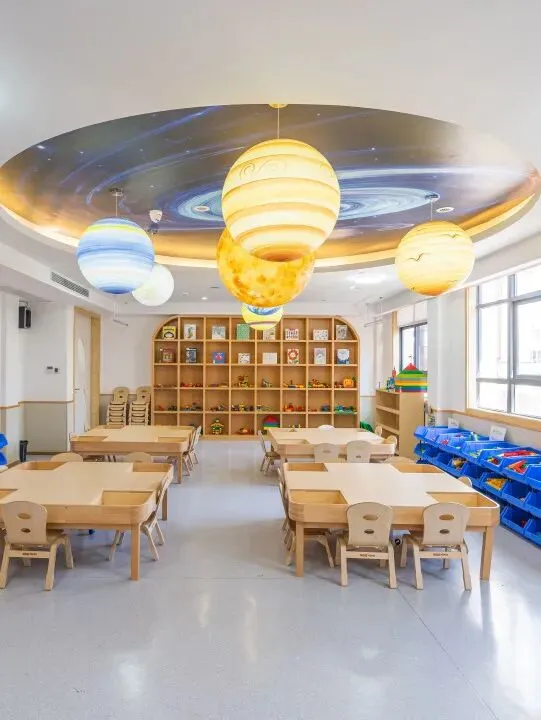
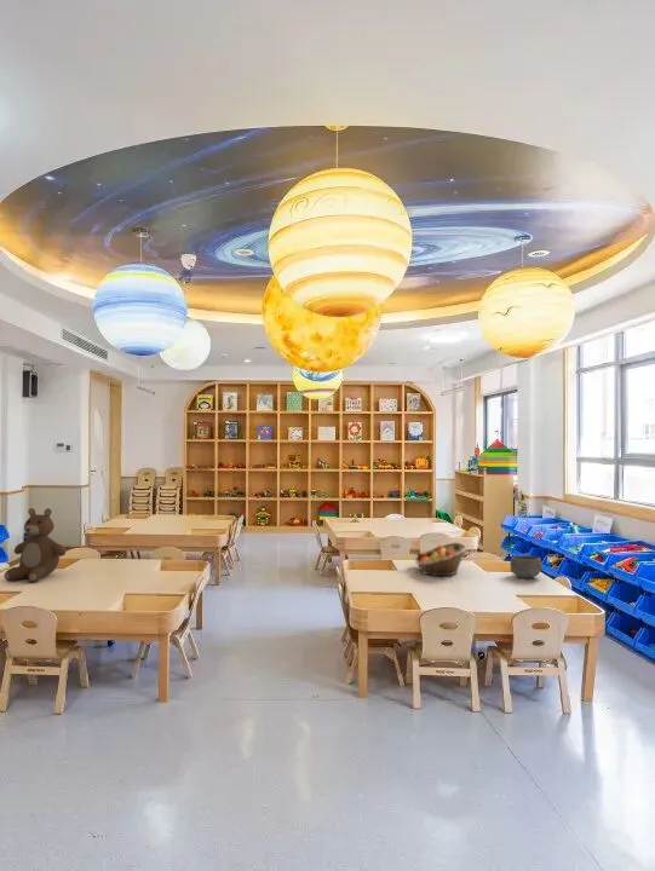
+ fruit basket [414,542,470,577]
+ bear [4,507,67,583]
+ bowl [510,554,544,579]
